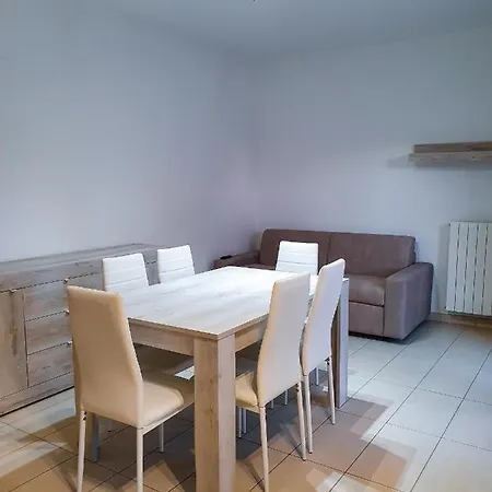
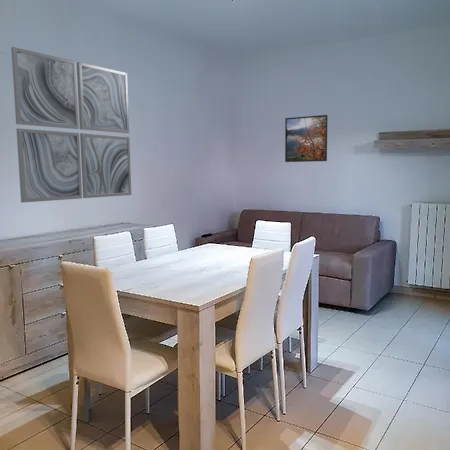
+ wall art [10,46,132,204]
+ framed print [284,114,329,163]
